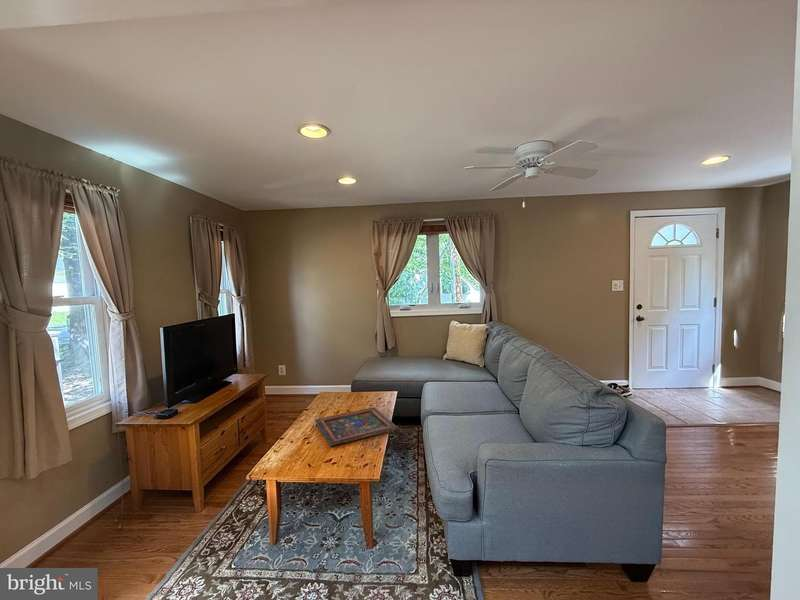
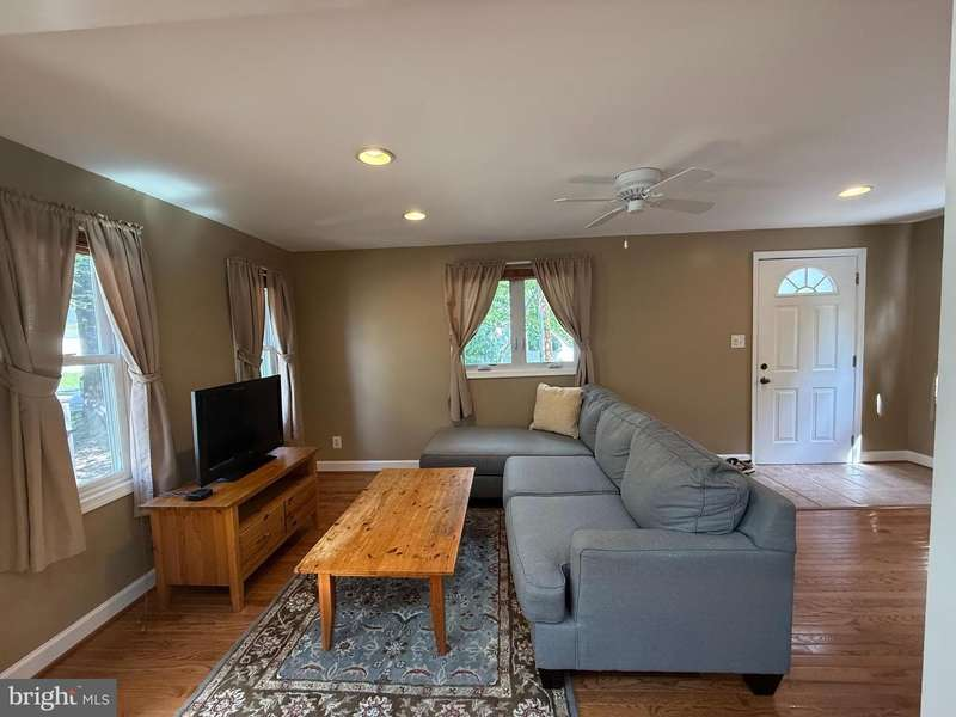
- painted panel [314,406,399,447]
